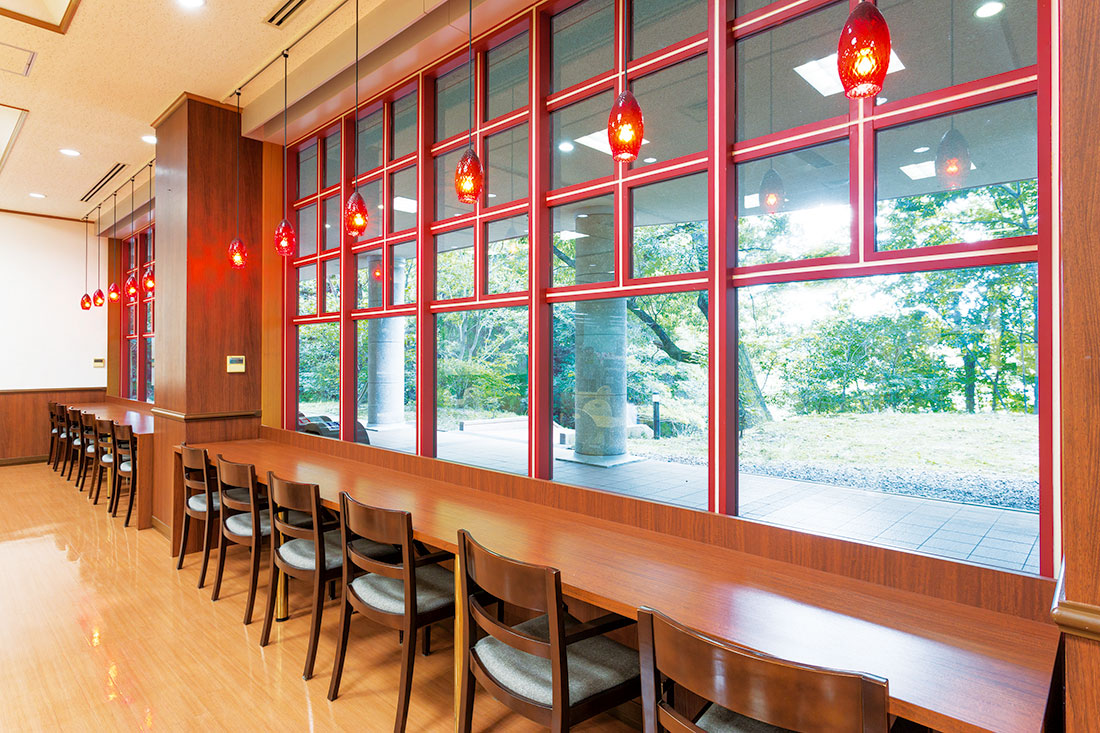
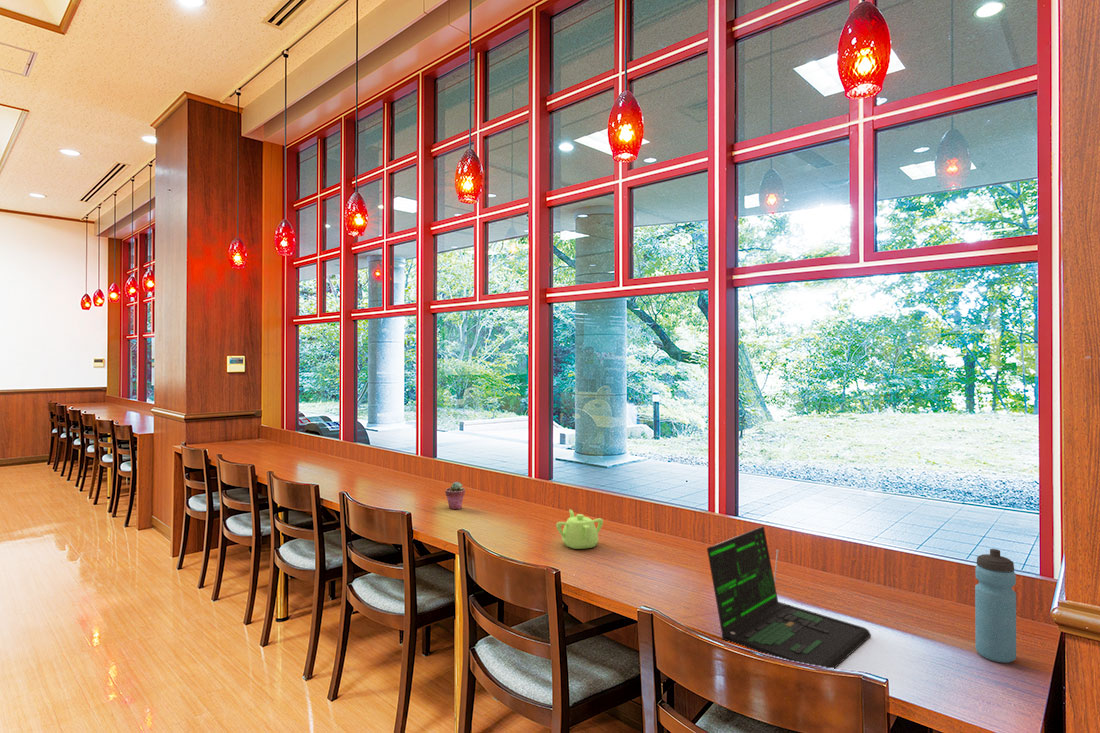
+ water bottle [974,548,1017,664]
+ laptop [706,525,872,669]
+ teapot [555,508,604,550]
+ potted succulent [444,481,466,510]
